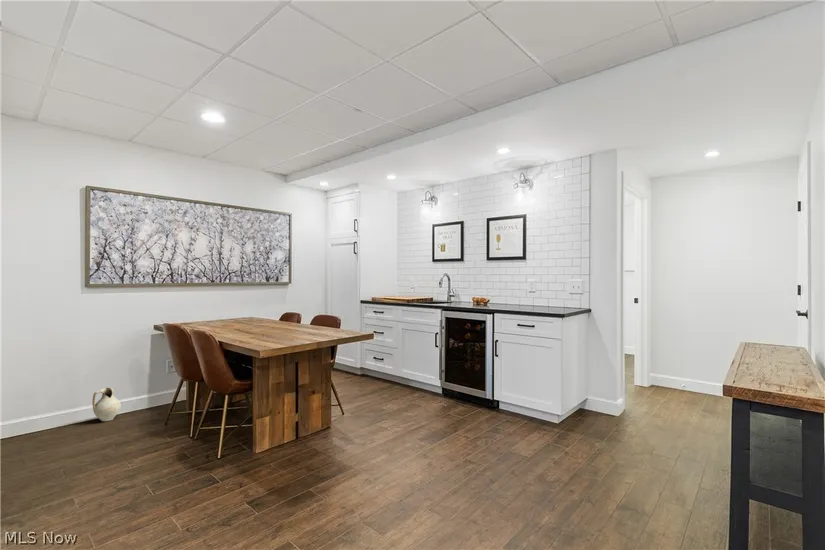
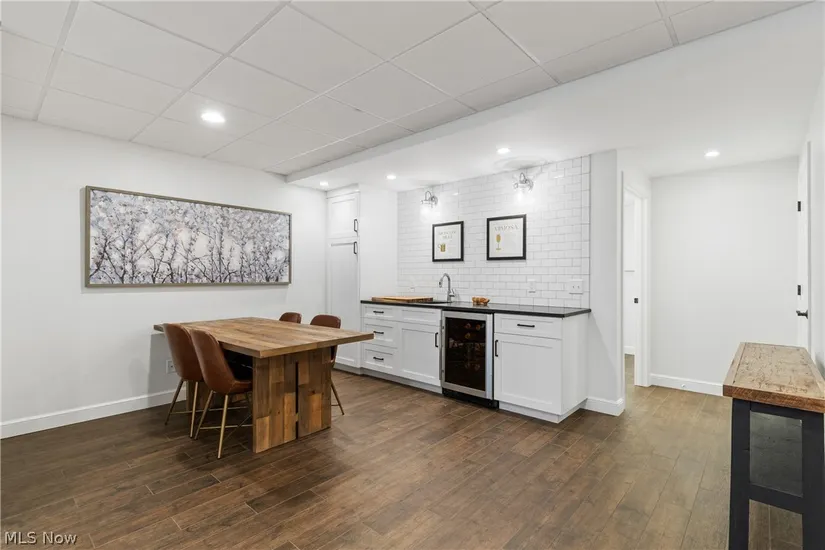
- ceramic jug [91,386,122,422]
